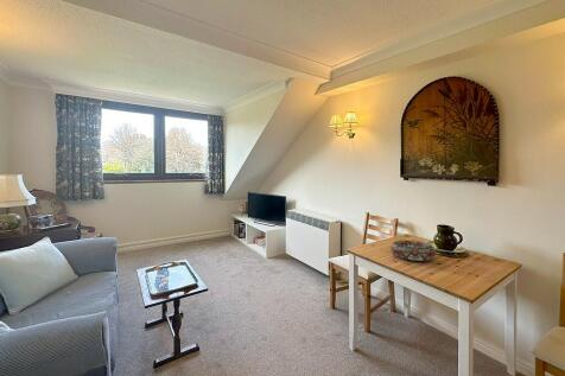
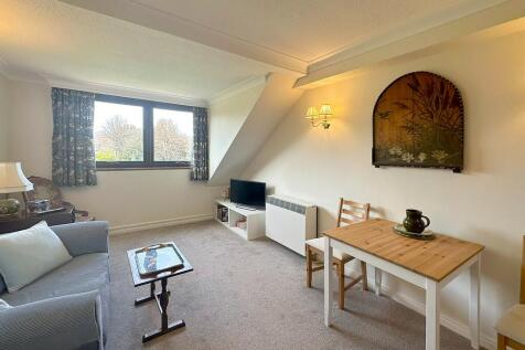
- decorative bowl [389,240,437,262]
